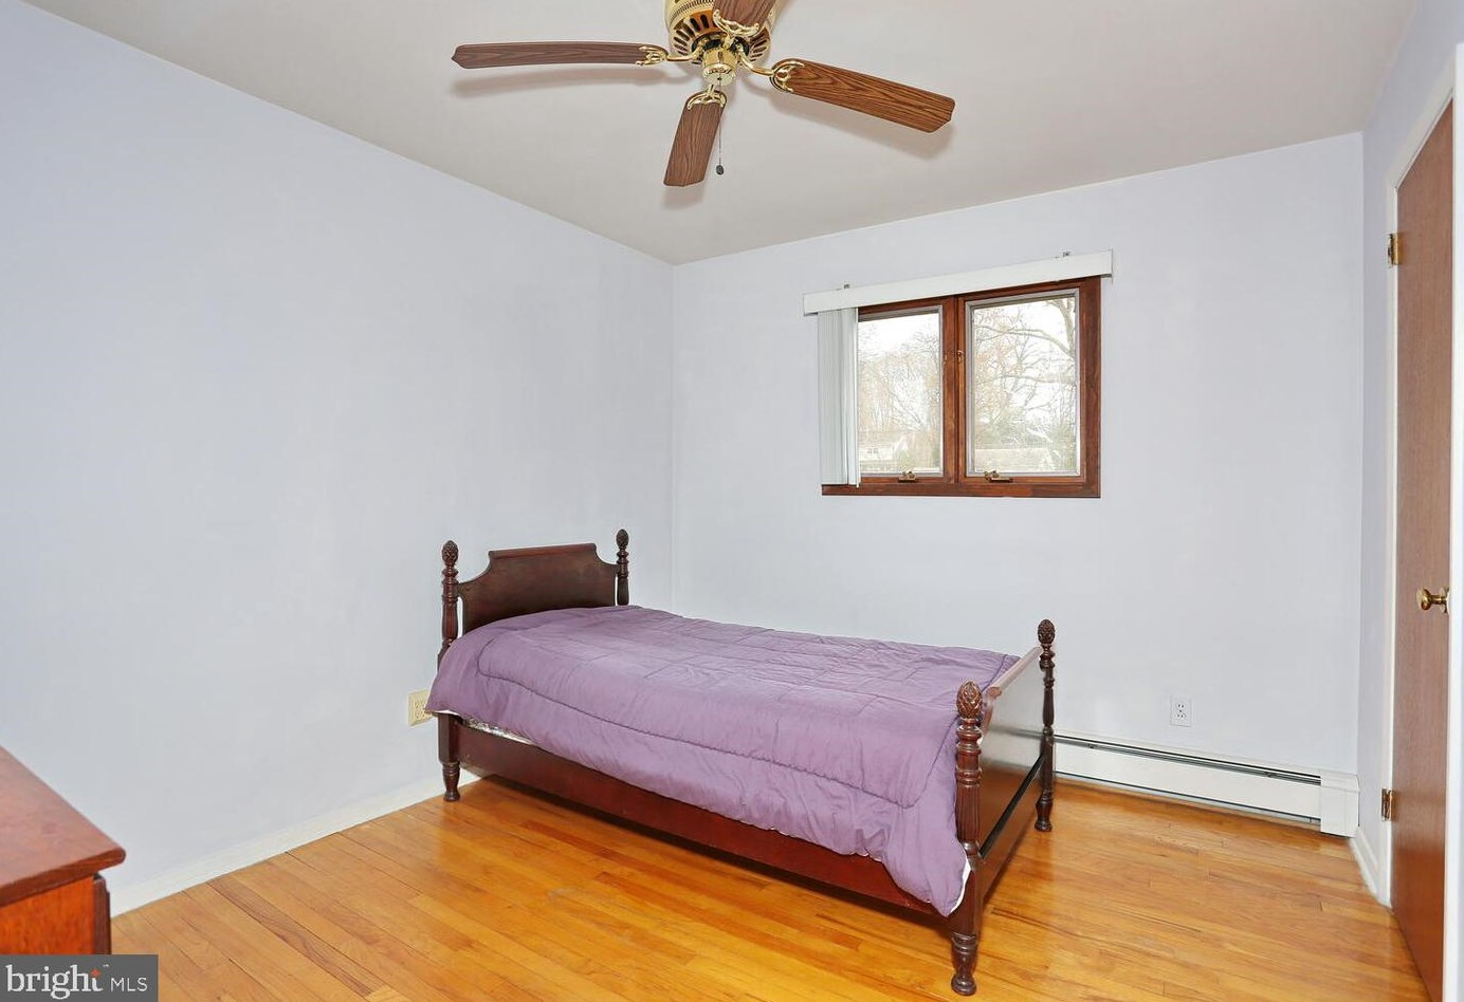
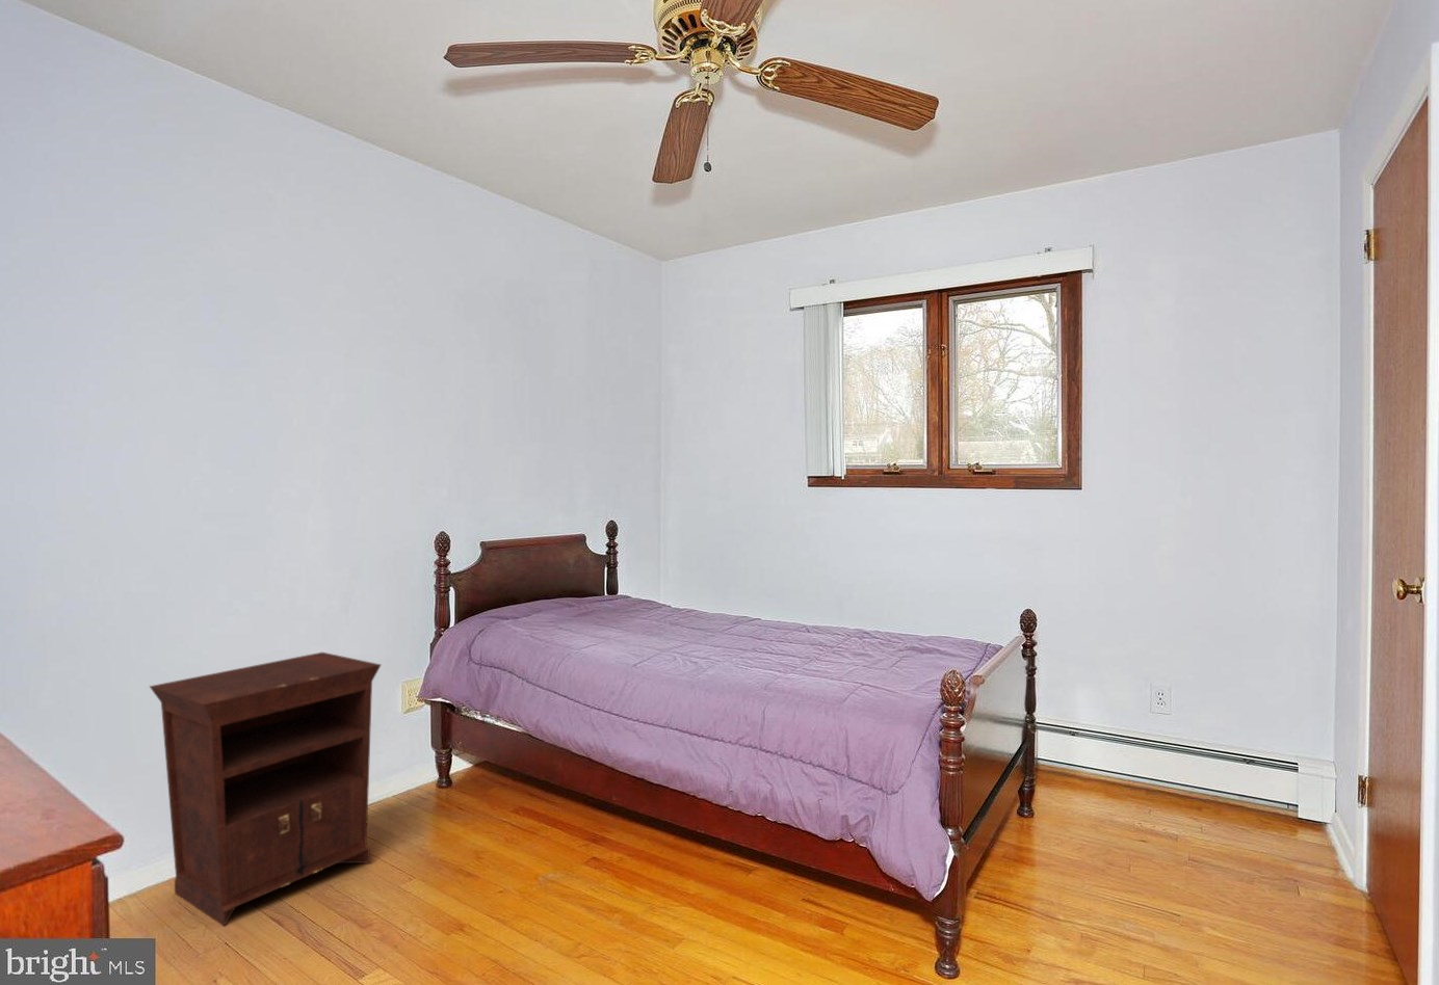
+ nightstand [148,652,382,928]
